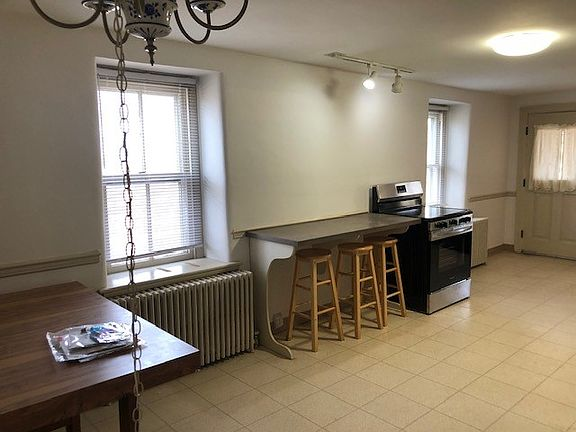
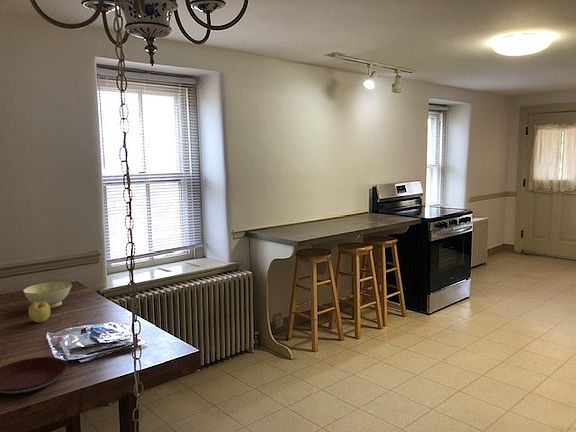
+ bowl [22,281,73,310]
+ plate [0,356,69,395]
+ apple [27,302,51,324]
